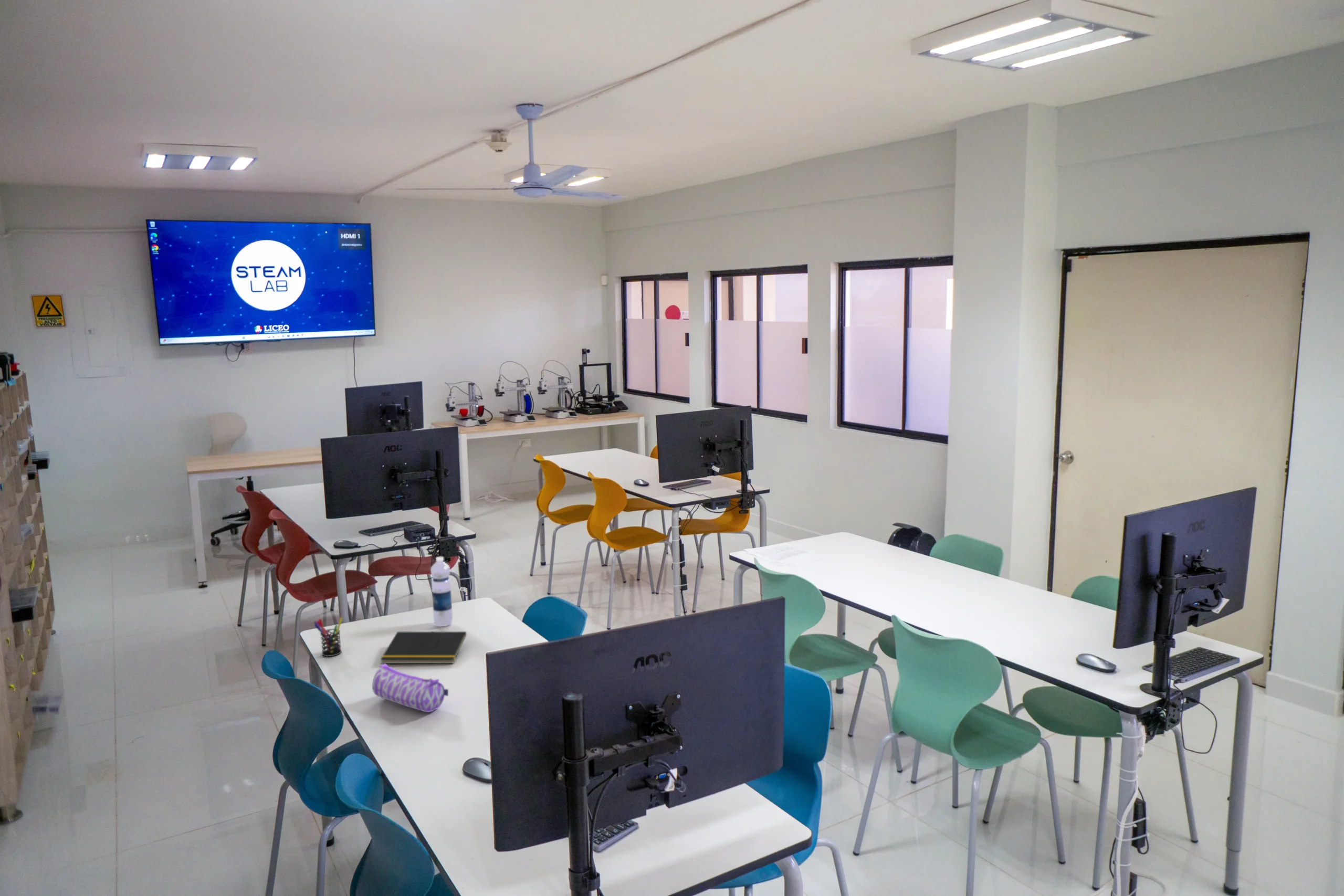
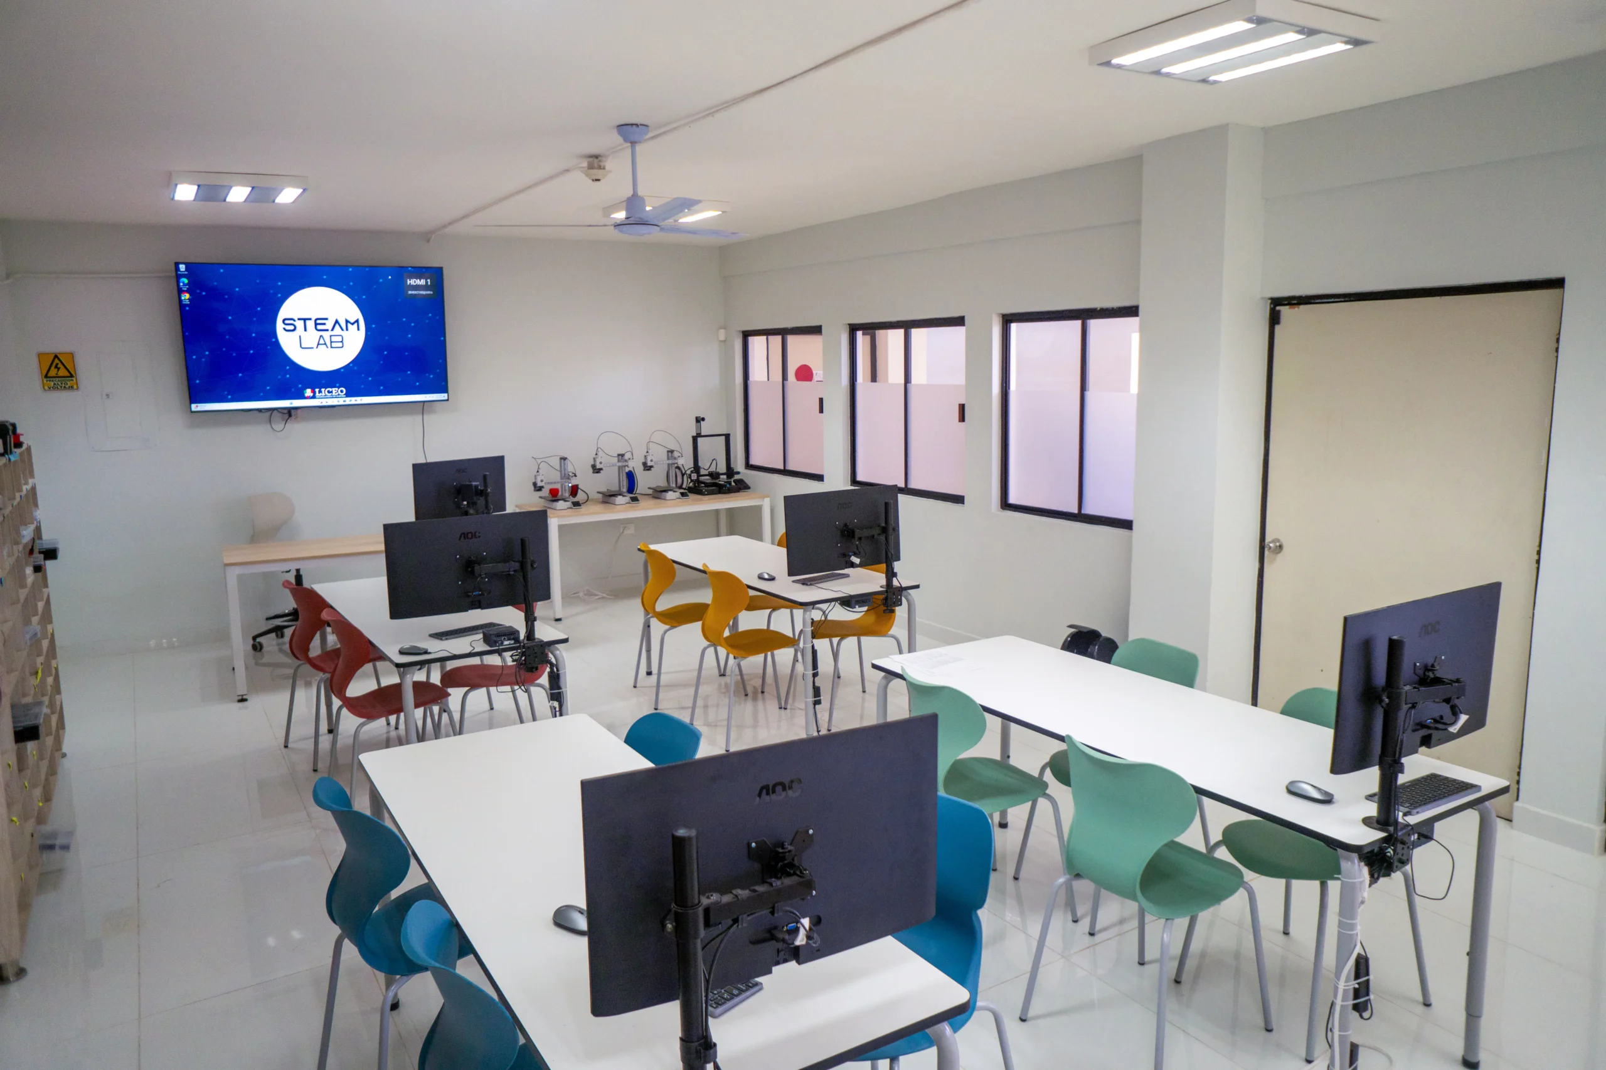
- water bottle [430,556,453,627]
- pencil case [372,663,449,713]
- notepad [380,631,467,664]
- pen holder [313,617,343,657]
